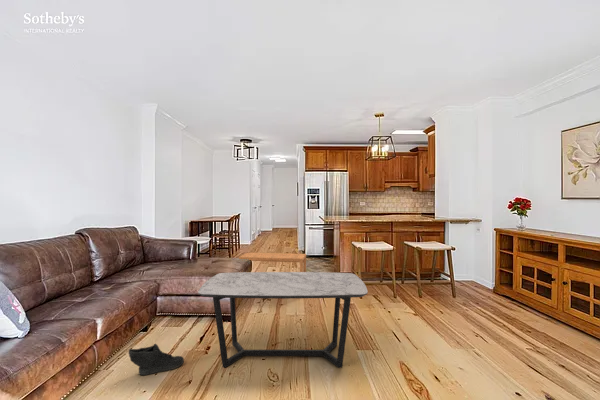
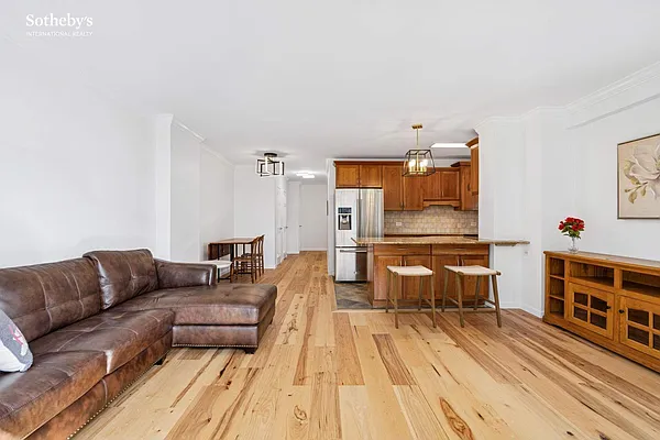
- sneaker [128,343,185,376]
- side table [238,251,307,272]
- coffee table [197,271,369,369]
